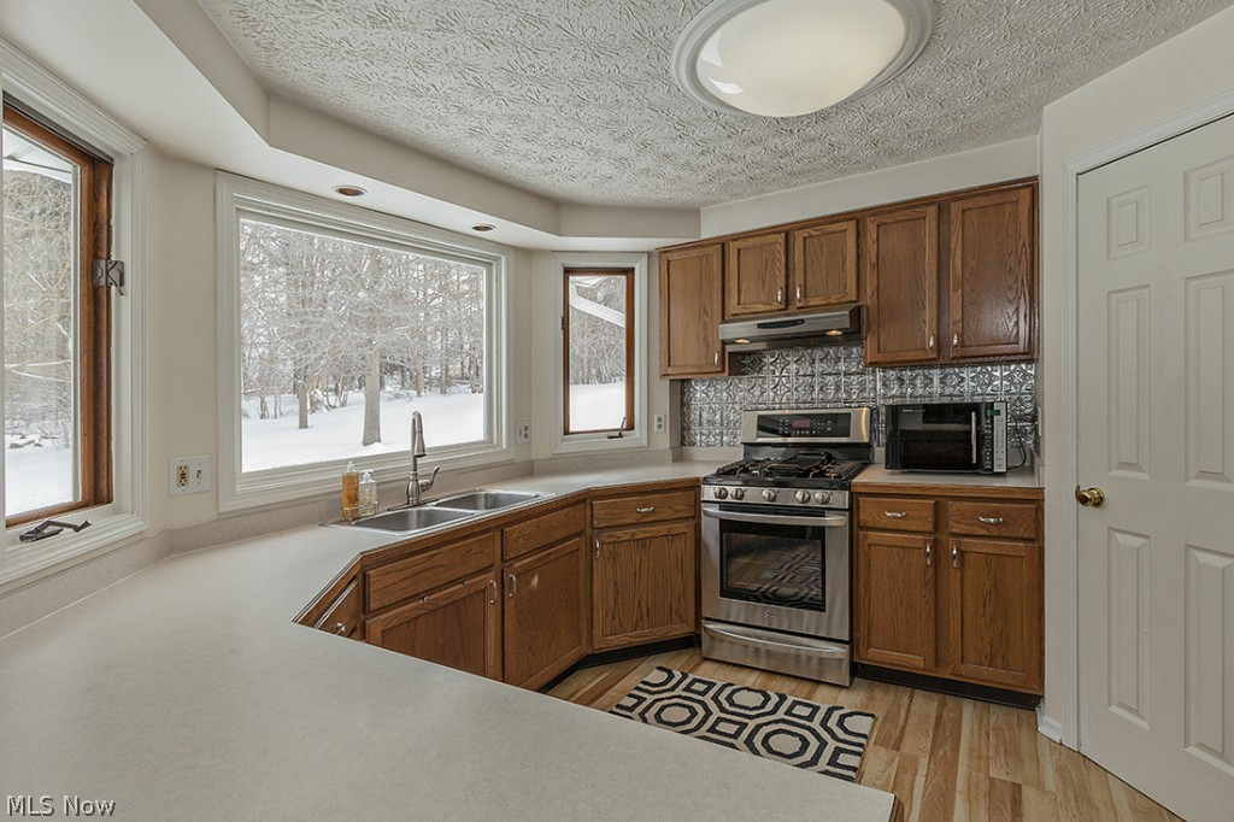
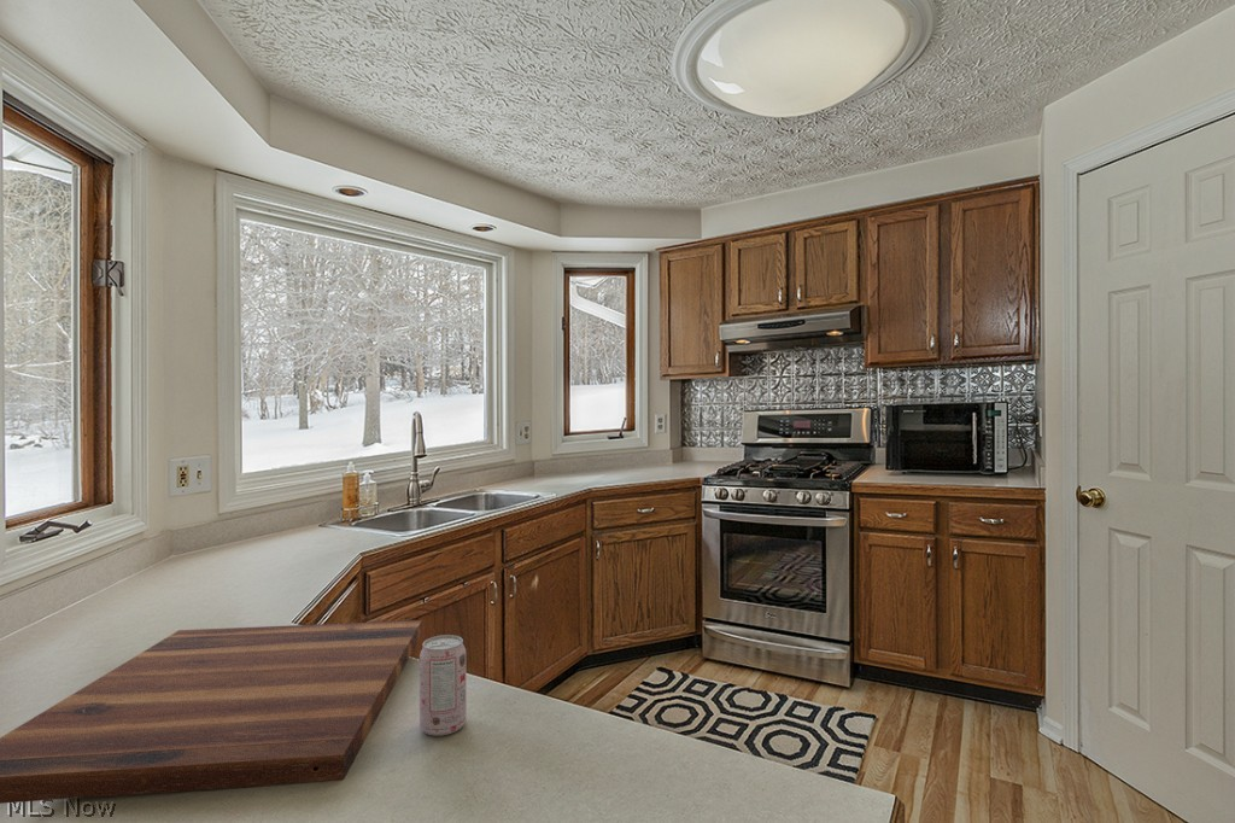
+ cutting board [0,619,423,805]
+ beverage can [419,634,468,737]
